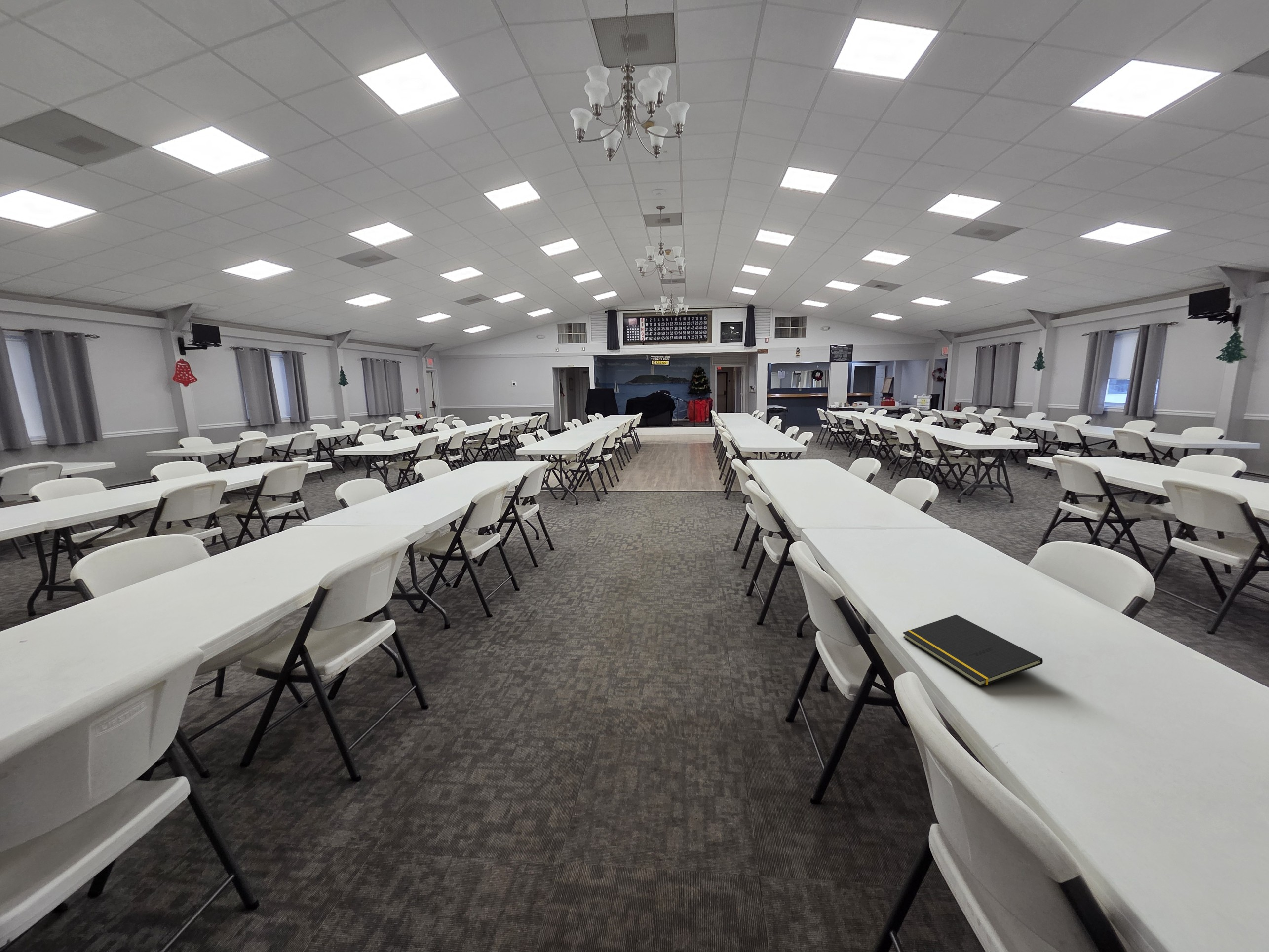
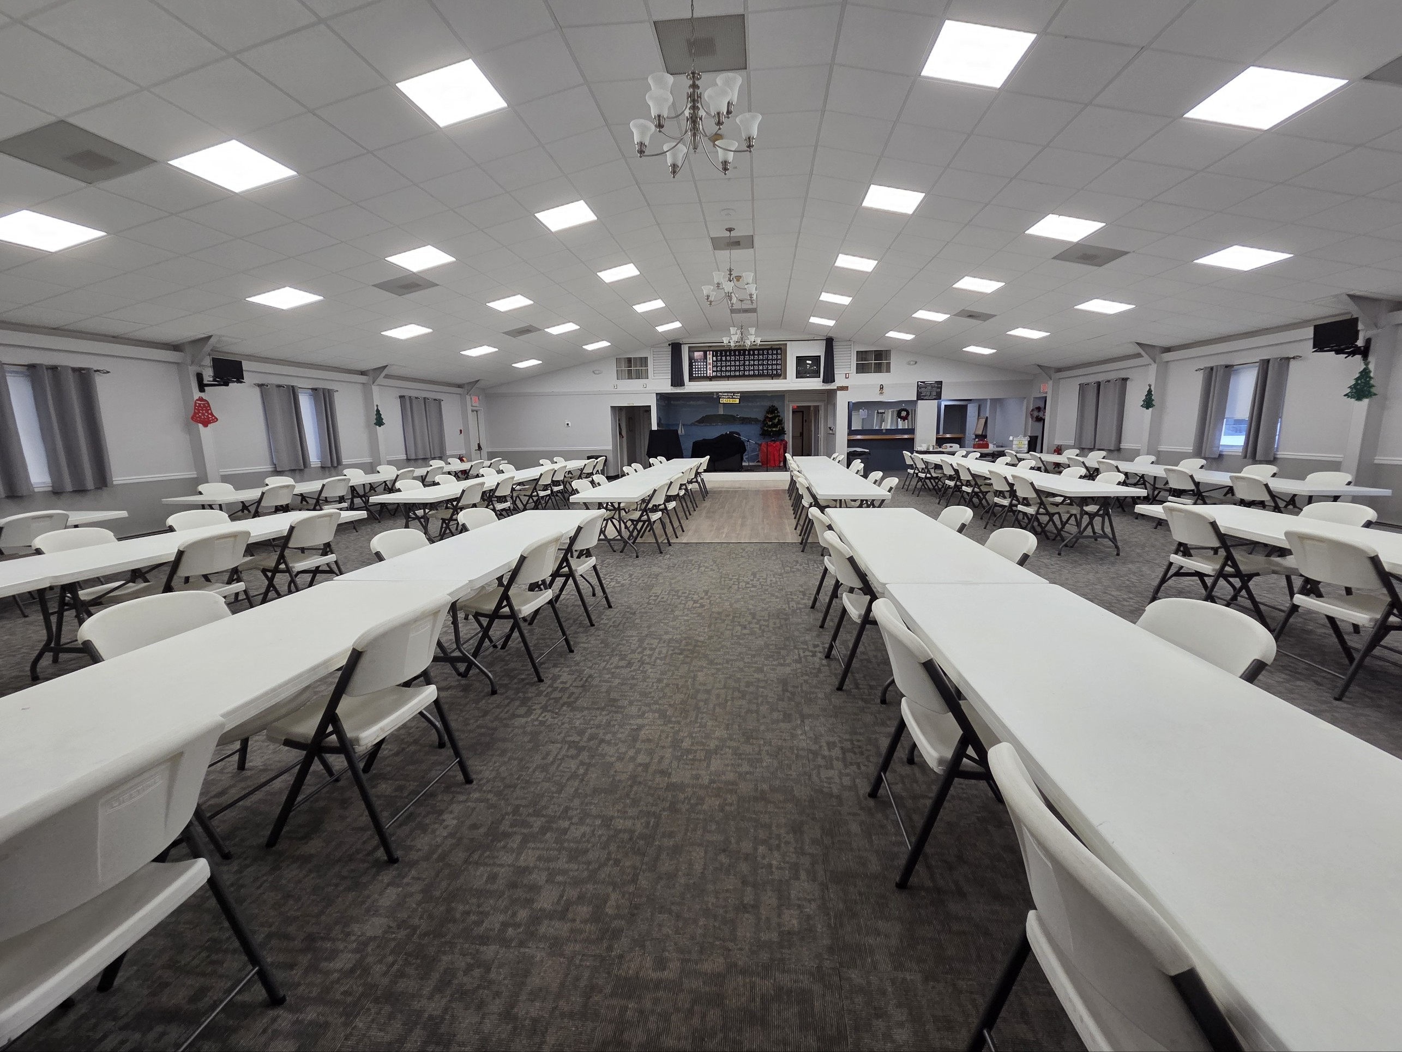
- notepad [902,614,1043,687]
